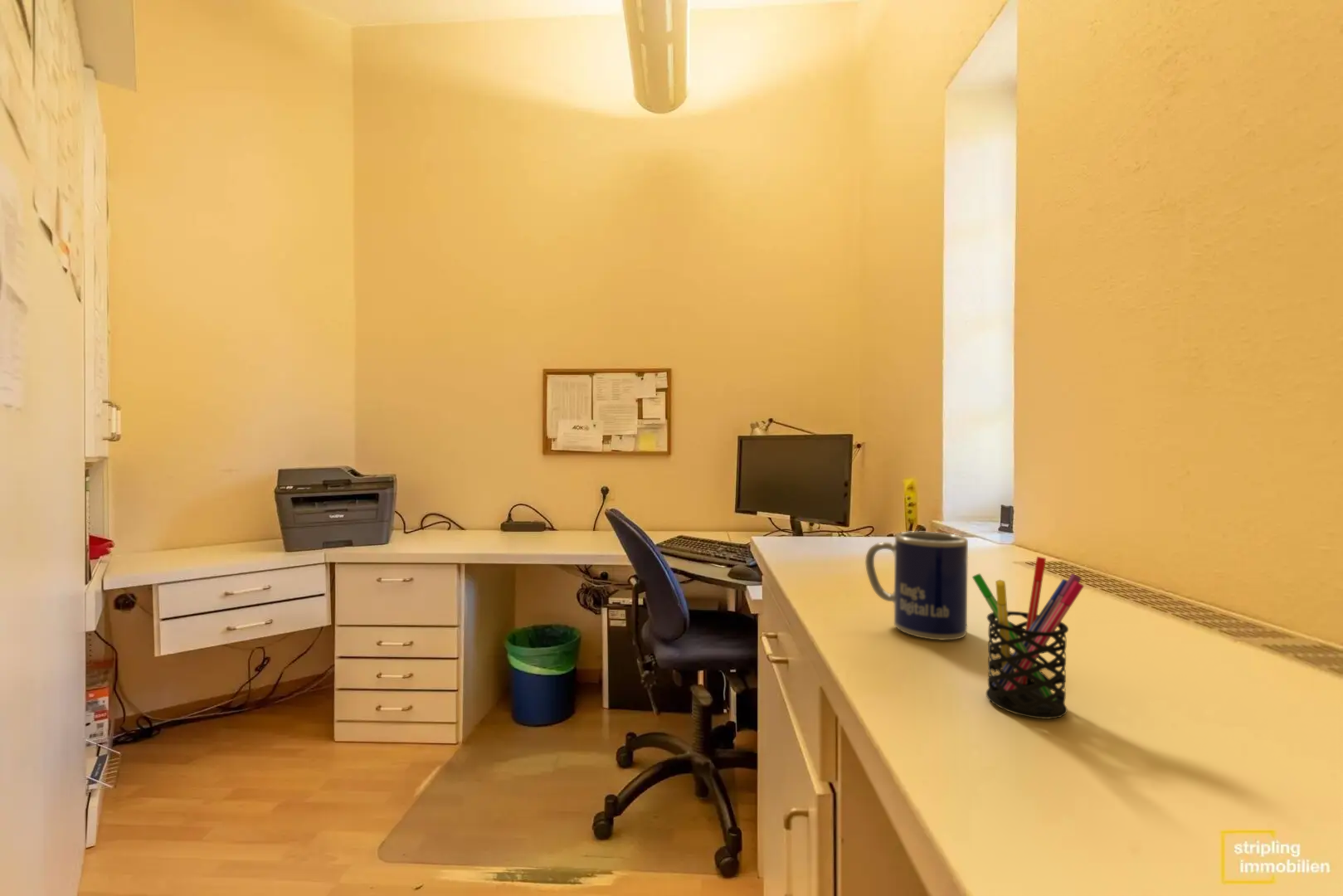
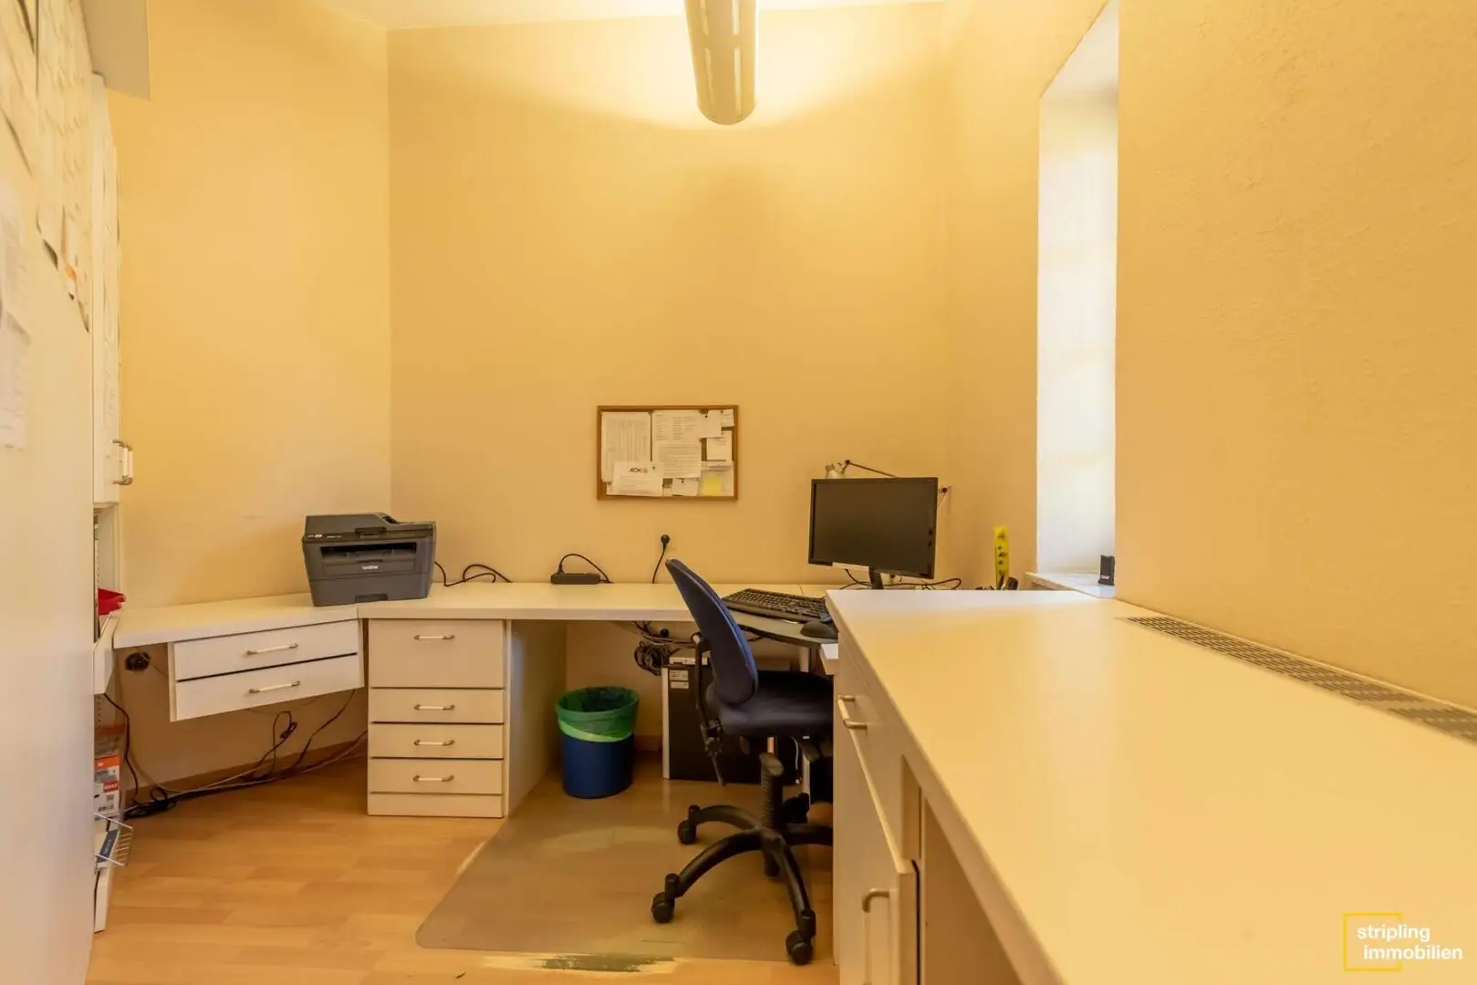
- mug [864,530,969,640]
- pen holder [971,556,1085,720]
